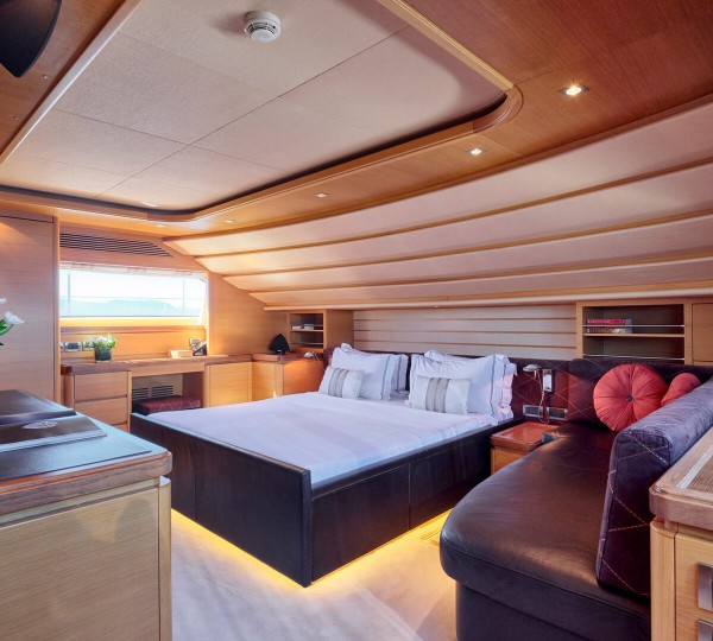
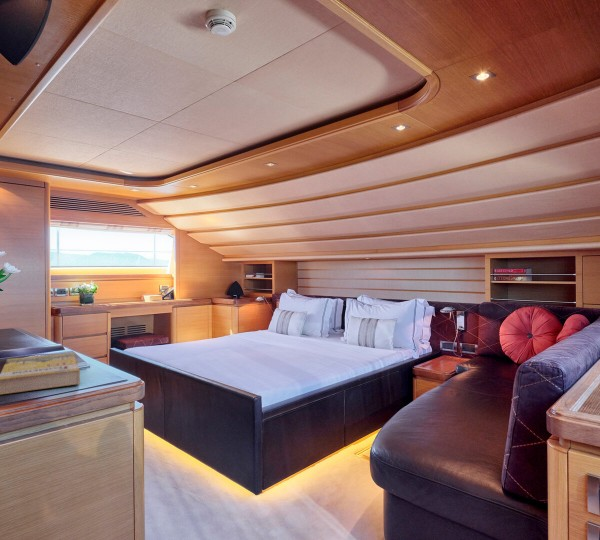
+ book [0,352,81,395]
